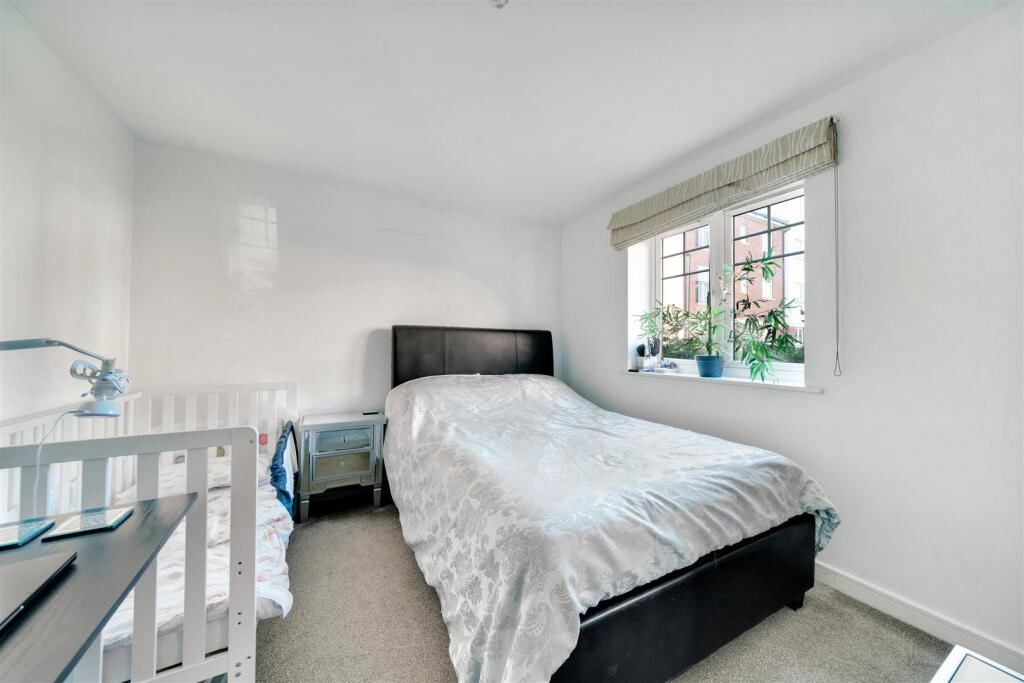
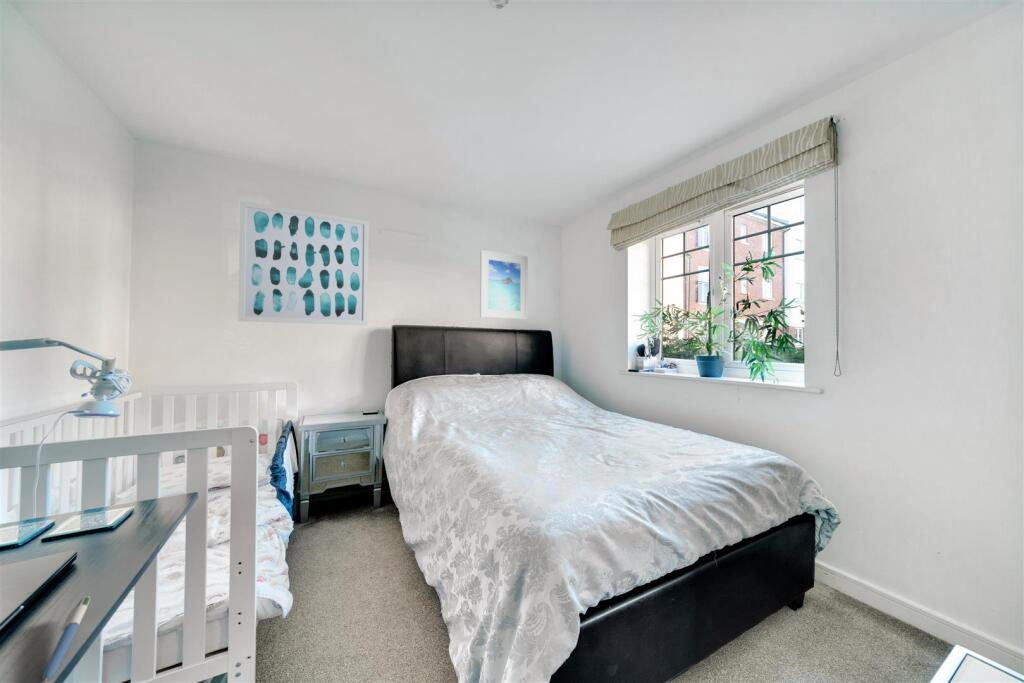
+ wall art [237,200,370,326]
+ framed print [479,249,529,320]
+ pen [41,595,91,683]
